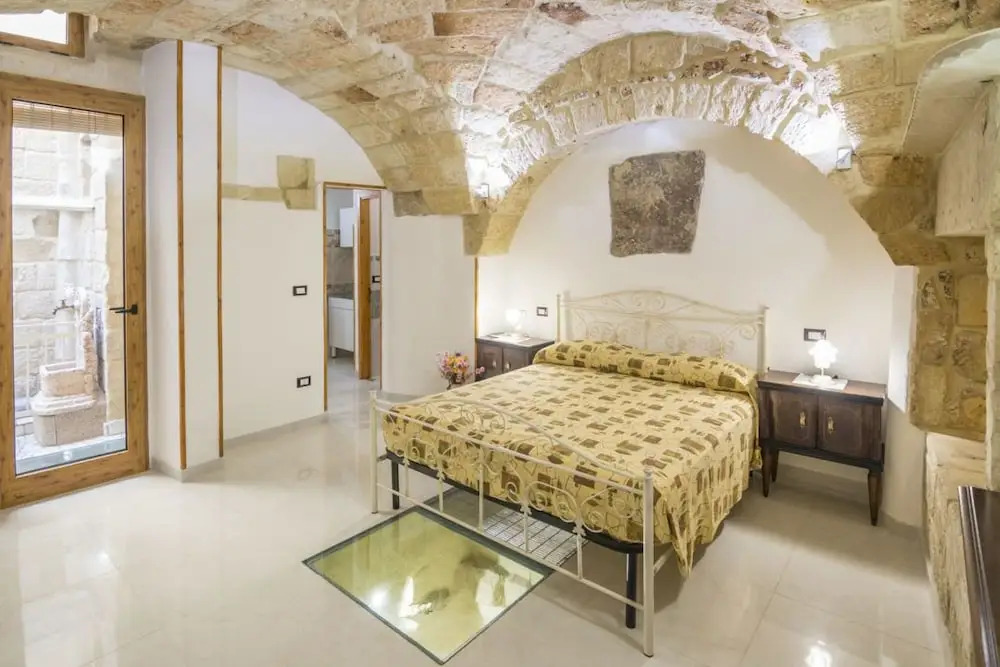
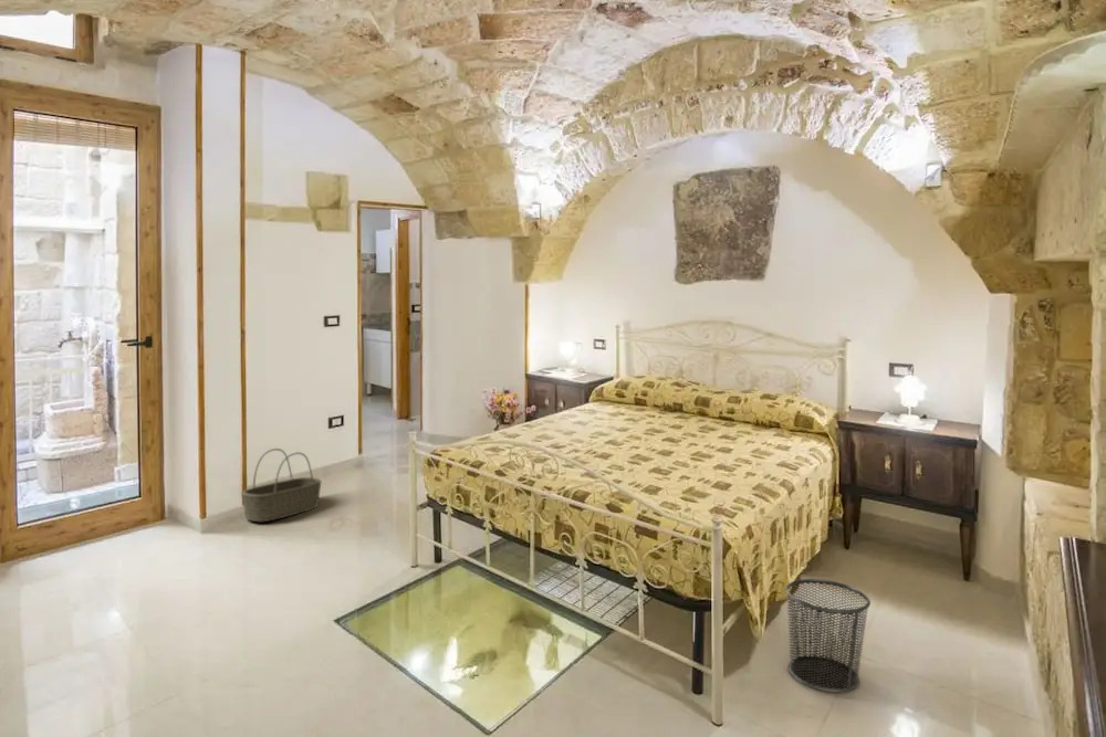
+ waste bin [784,578,872,694]
+ basket [240,448,322,523]
